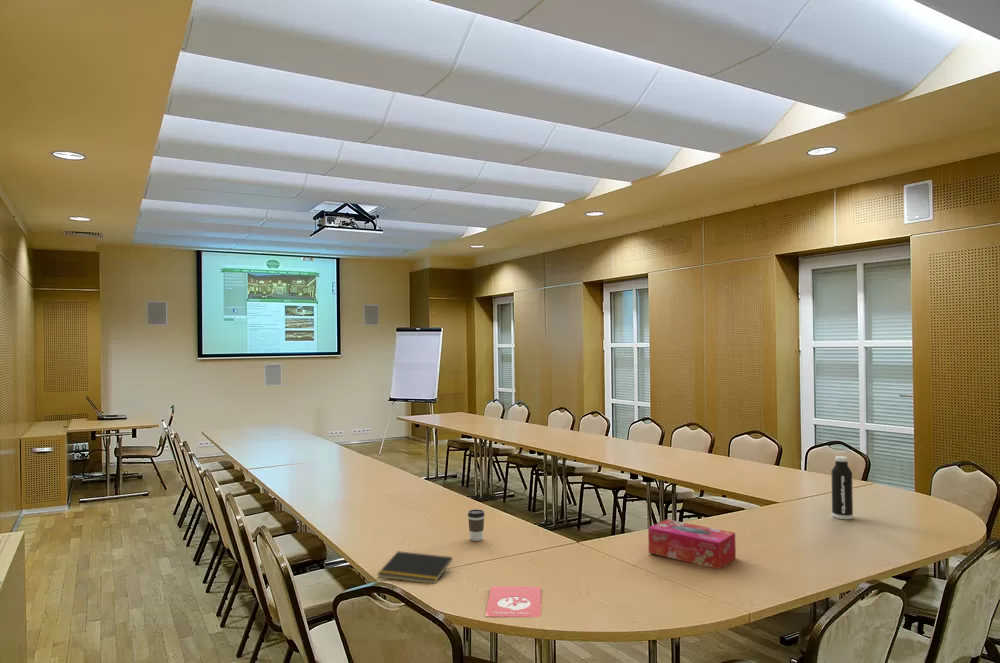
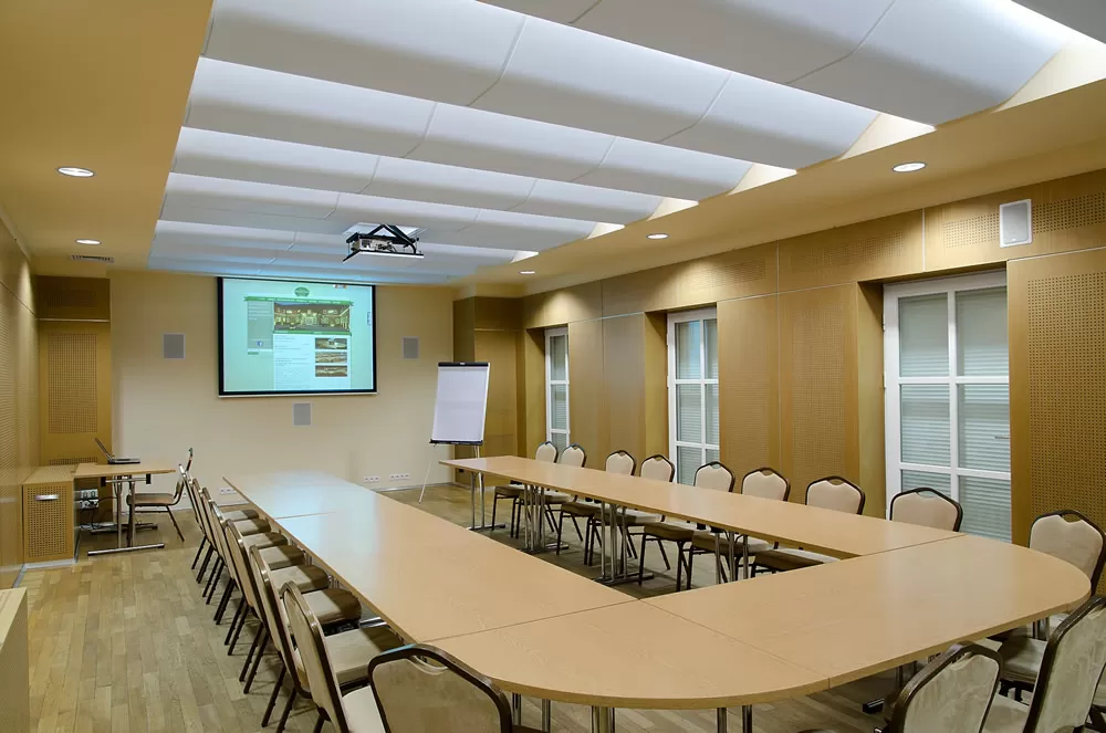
- book [484,585,542,618]
- coffee cup [467,508,486,542]
- tissue box [647,518,737,570]
- water bottle [831,455,854,520]
- notepad [377,550,453,584]
